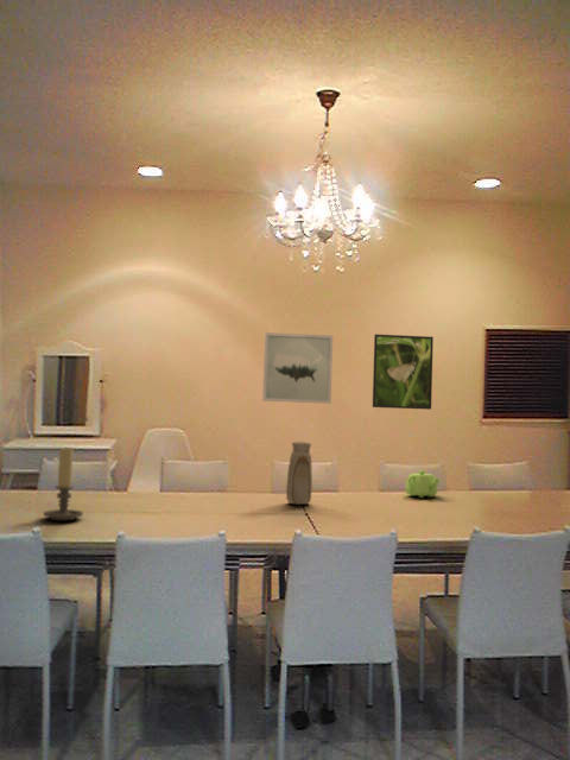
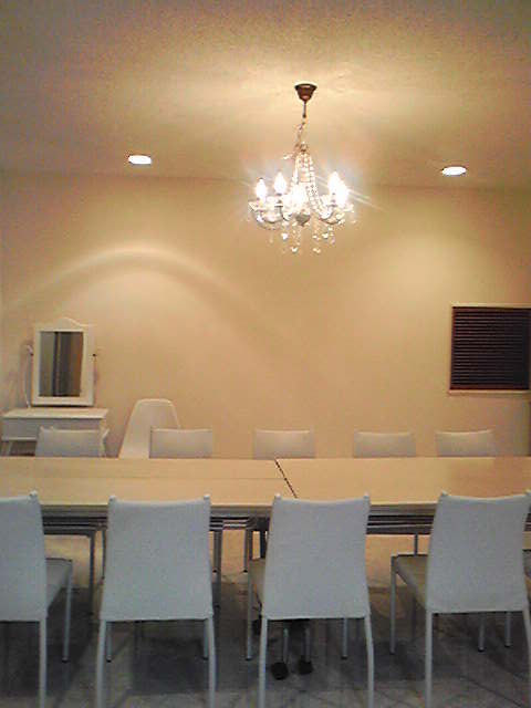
- candle holder [42,446,84,521]
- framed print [372,334,435,411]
- wall art [261,331,334,405]
- teapot [404,469,441,499]
- vase [285,441,314,506]
